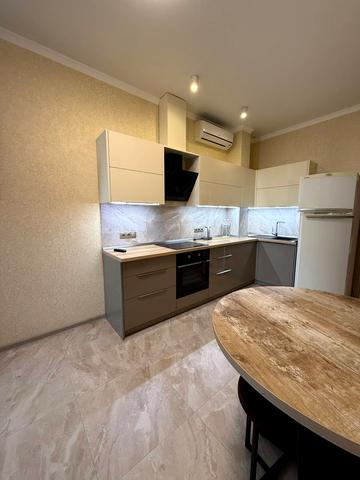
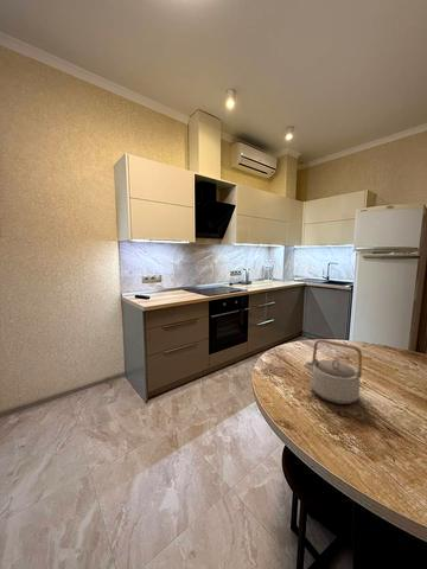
+ teapot [302,338,363,405]
